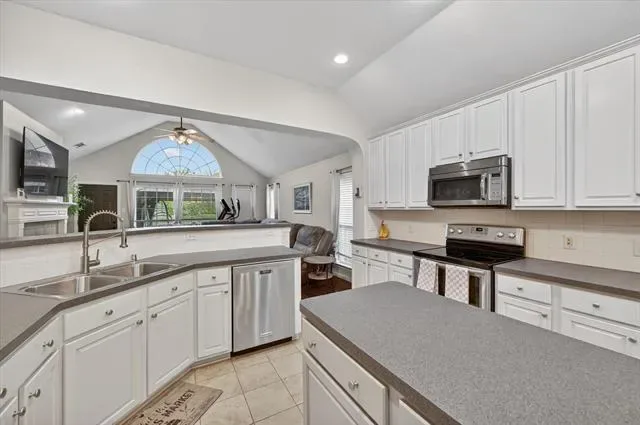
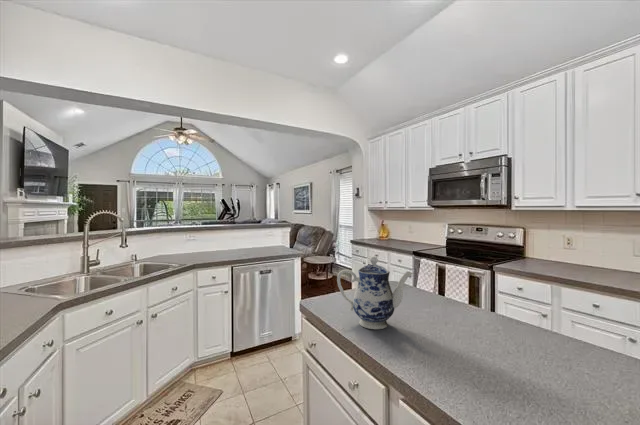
+ teapot [336,255,414,330]
